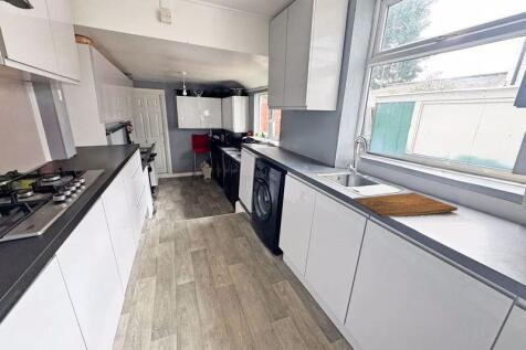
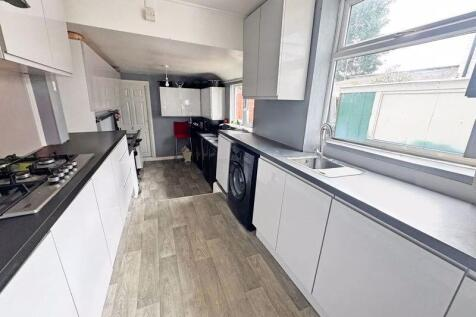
- cutting board [353,191,459,218]
